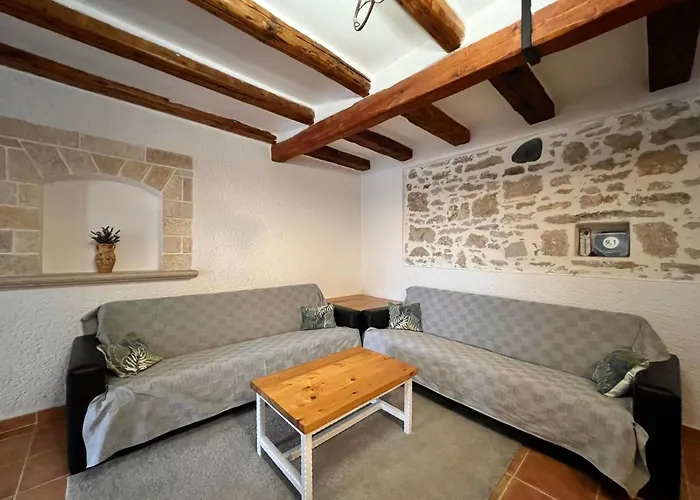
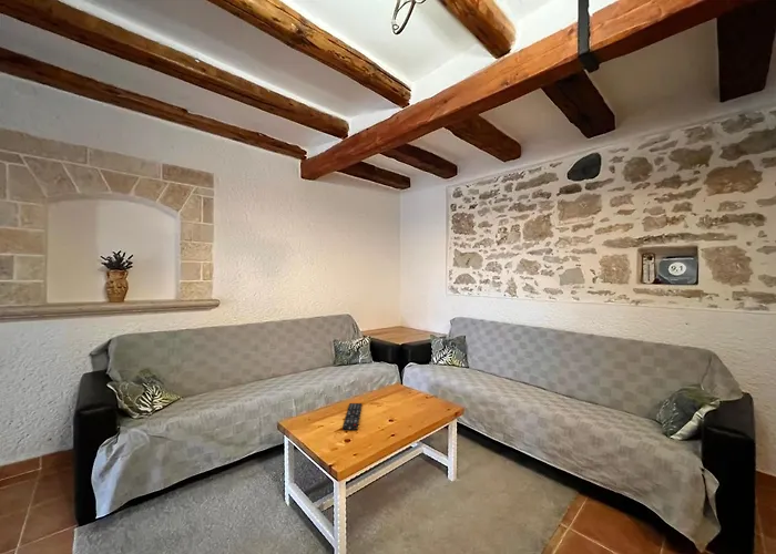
+ remote control [341,402,364,431]
